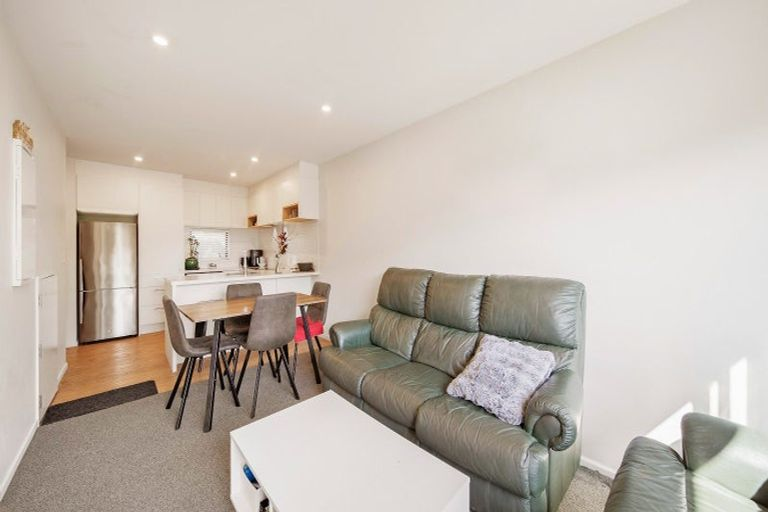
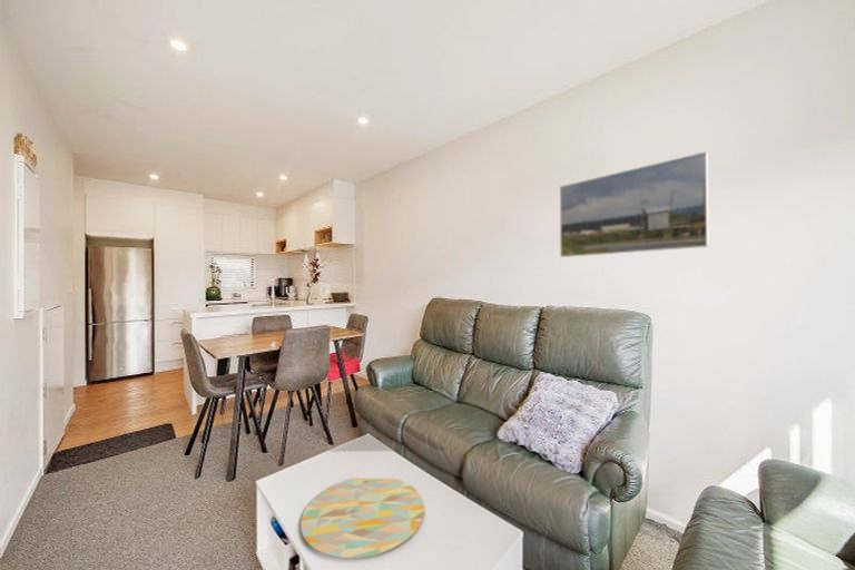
+ decorative tray [299,478,425,560]
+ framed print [559,150,710,258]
